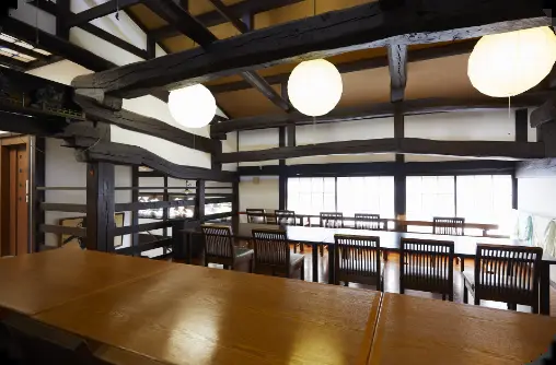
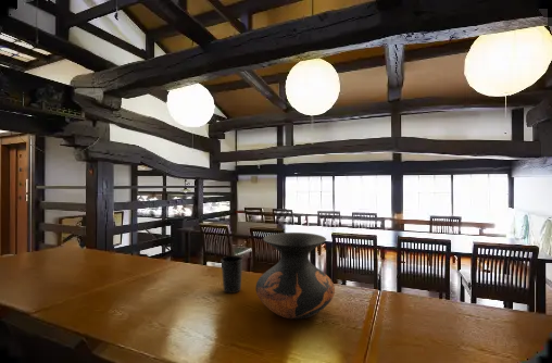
+ cup [221,254,243,295]
+ vase [255,231,336,321]
